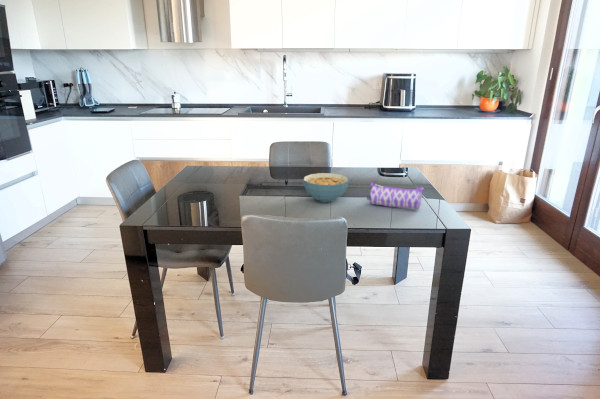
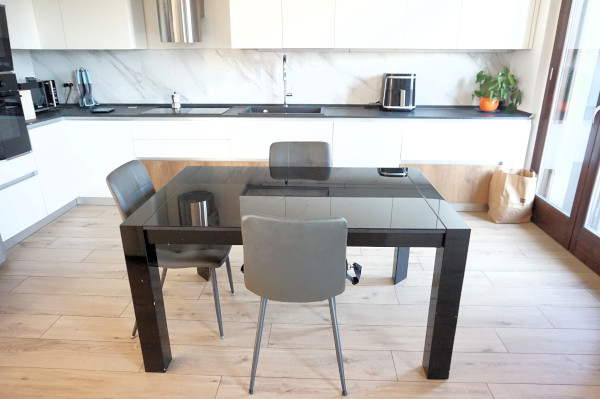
- cereal bowl [302,172,350,203]
- pencil case [366,182,425,210]
